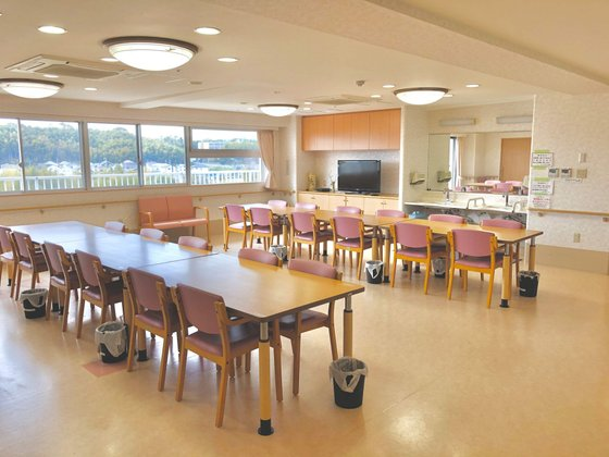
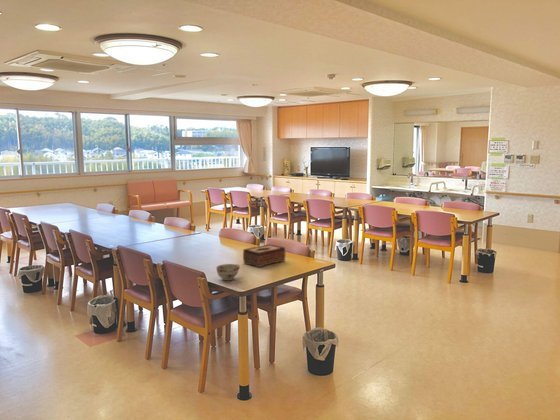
+ tissue box [242,243,286,268]
+ teacup [215,263,241,281]
